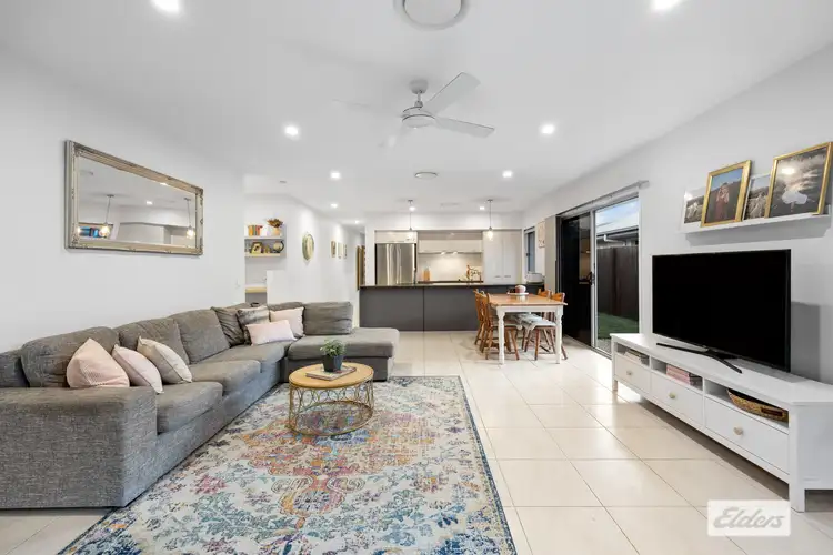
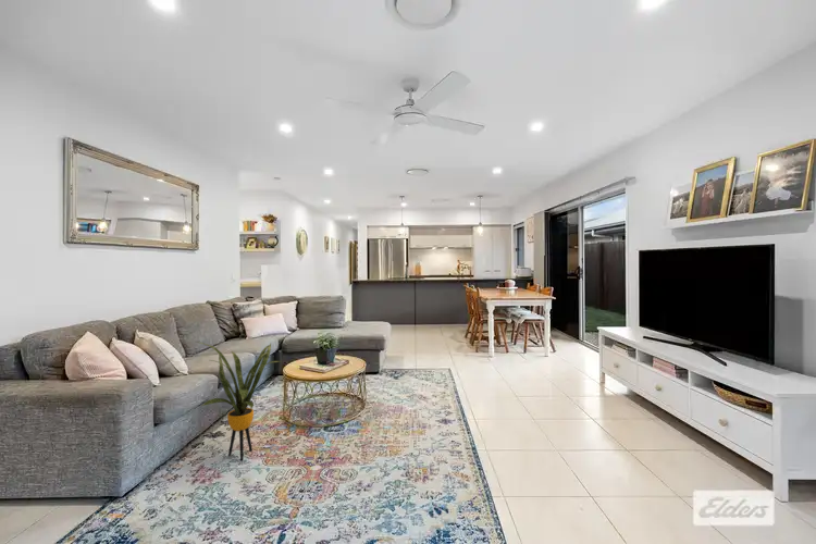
+ house plant [195,341,281,462]
